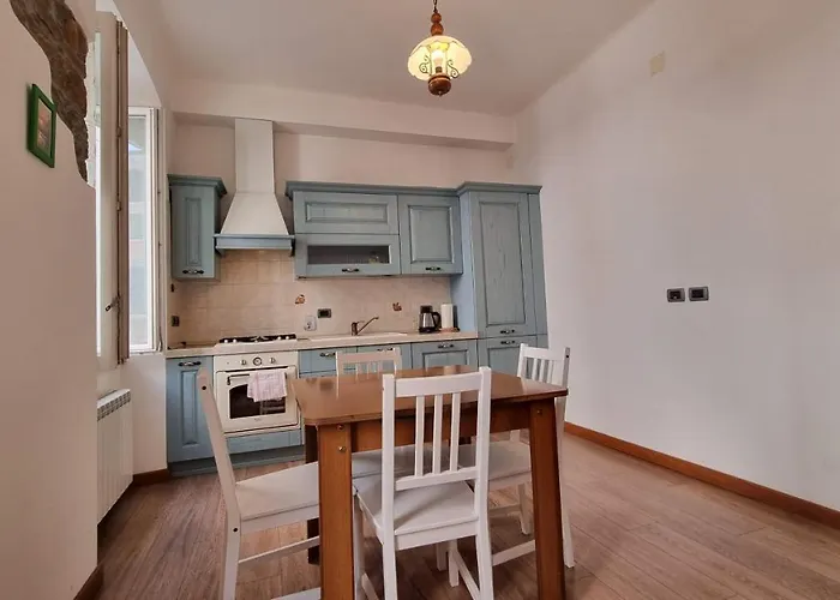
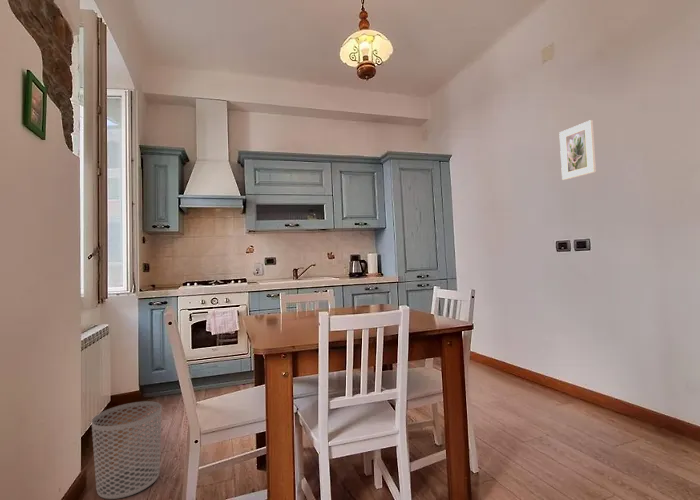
+ waste bin [91,400,162,500]
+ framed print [558,119,597,181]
